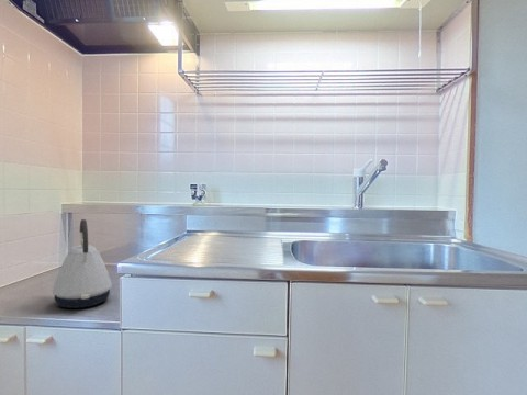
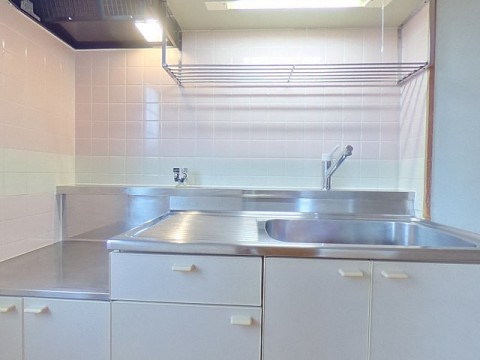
- kettle [52,218,113,309]
